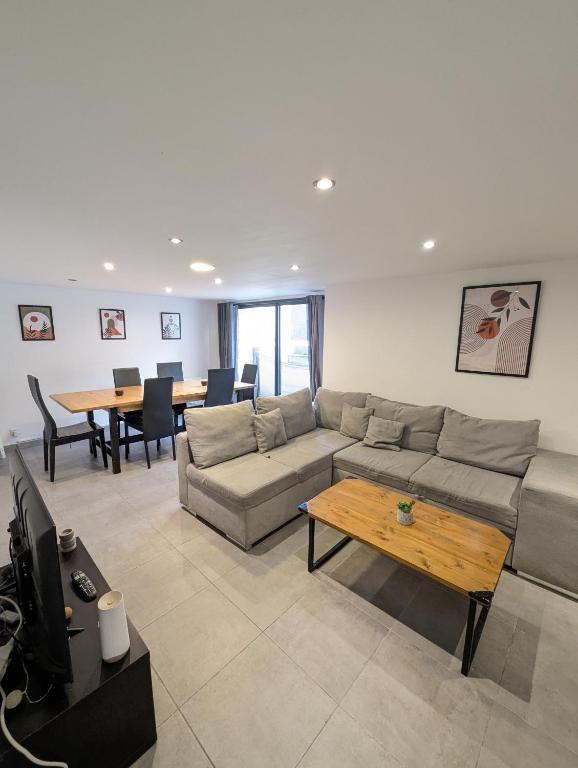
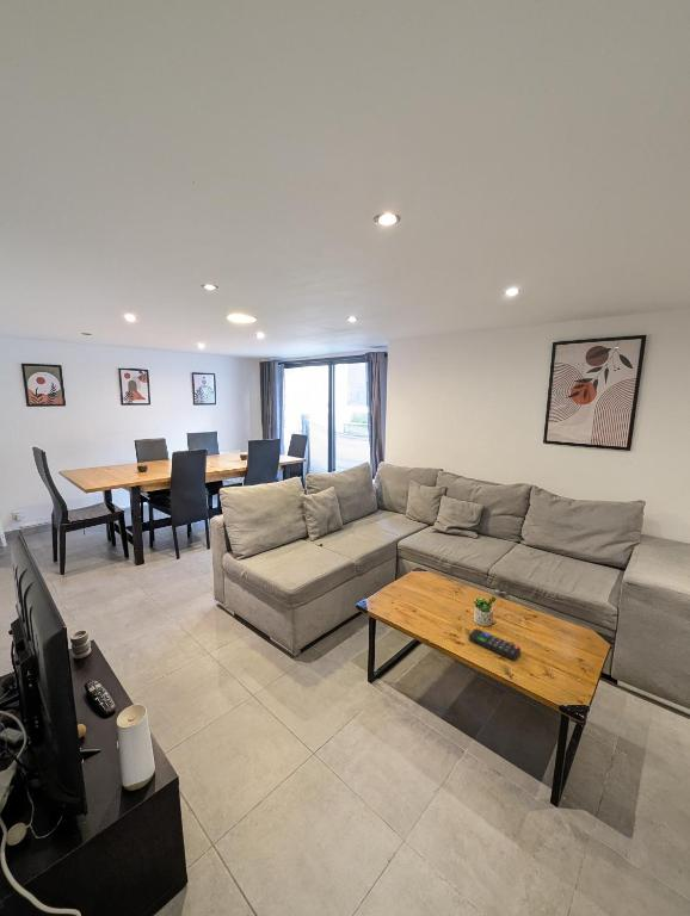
+ remote control [468,627,522,662]
